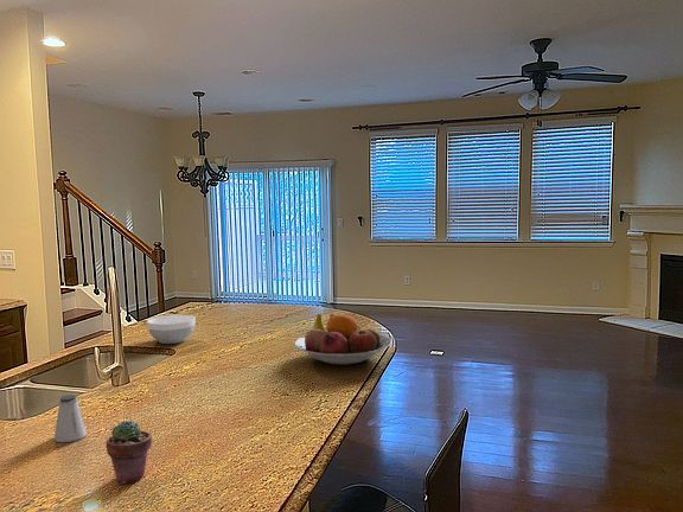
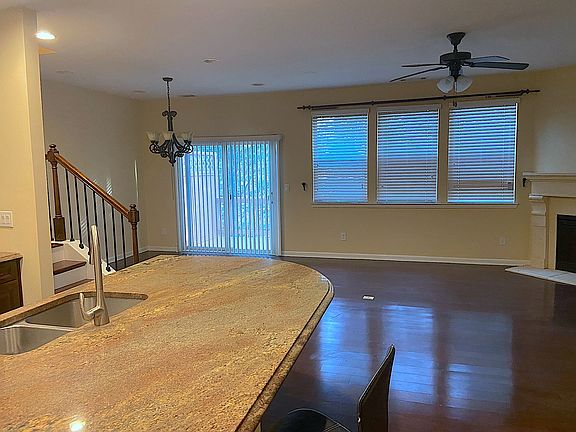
- potted succulent [106,420,153,485]
- bowl [146,314,197,345]
- fruit bowl [293,313,392,366]
- saltshaker [53,393,88,443]
